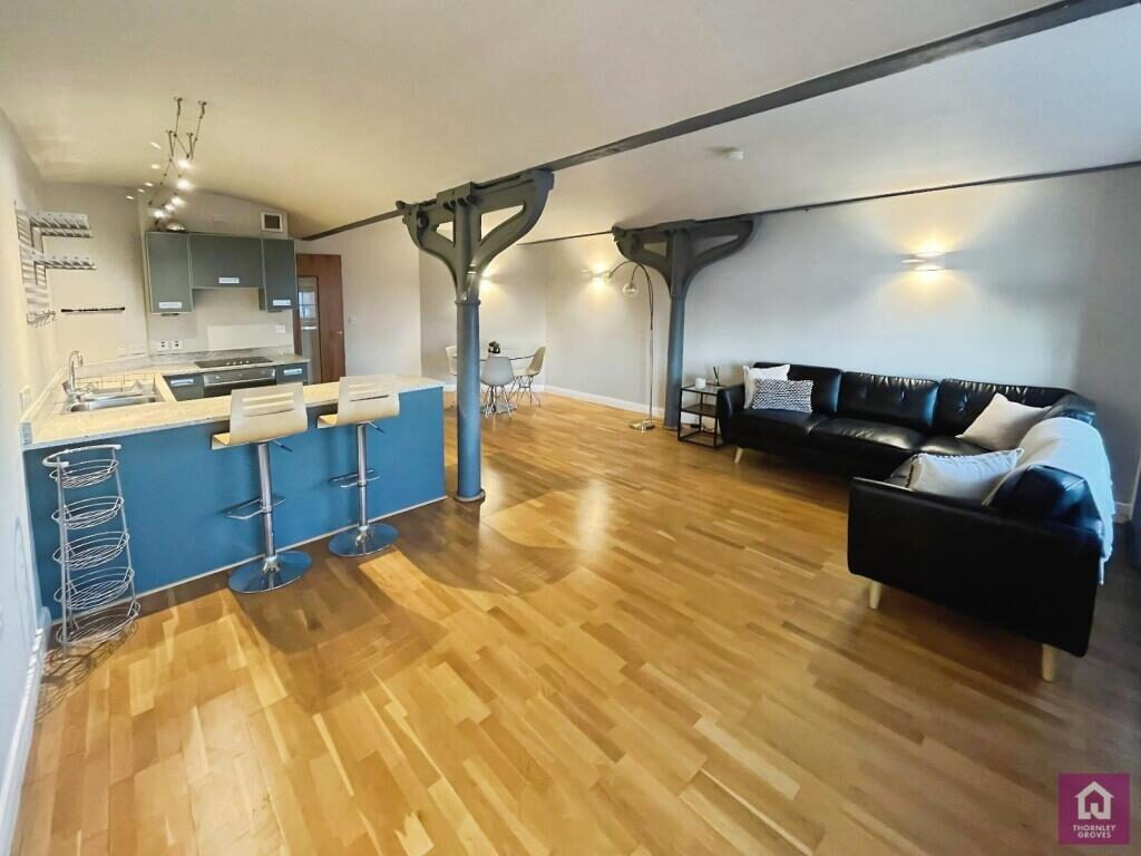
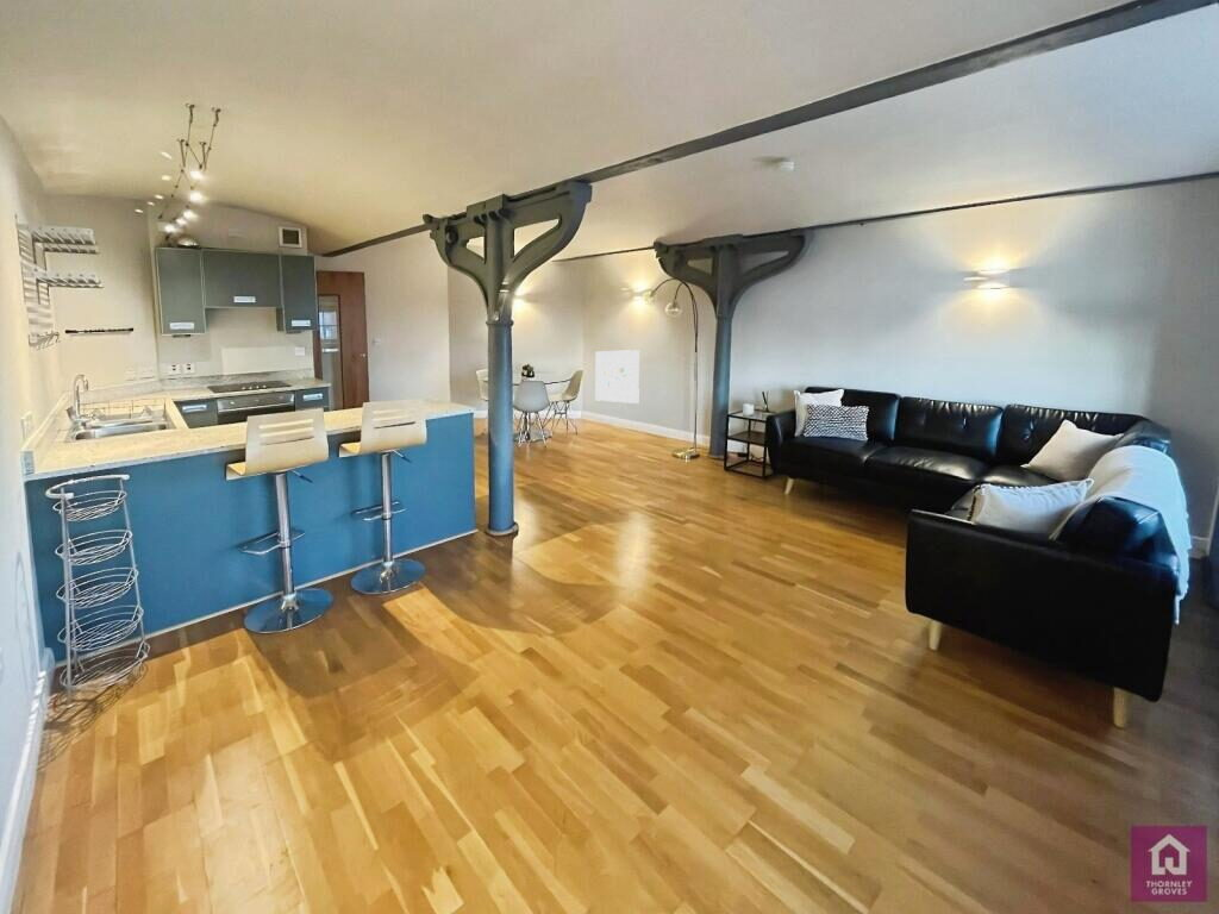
+ wall art [594,349,640,405]
